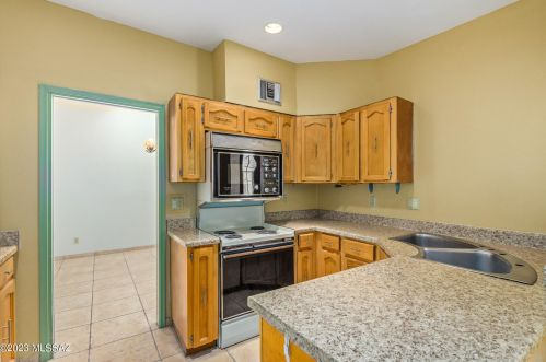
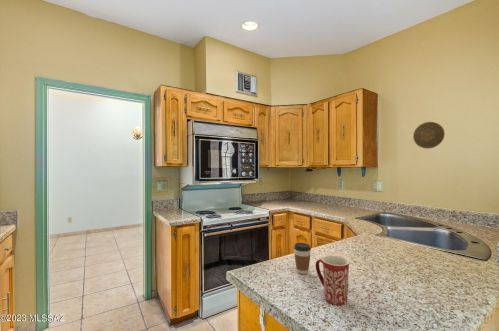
+ coffee cup [293,242,312,275]
+ decorative plate [412,121,446,150]
+ mug [315,254,351,306]
